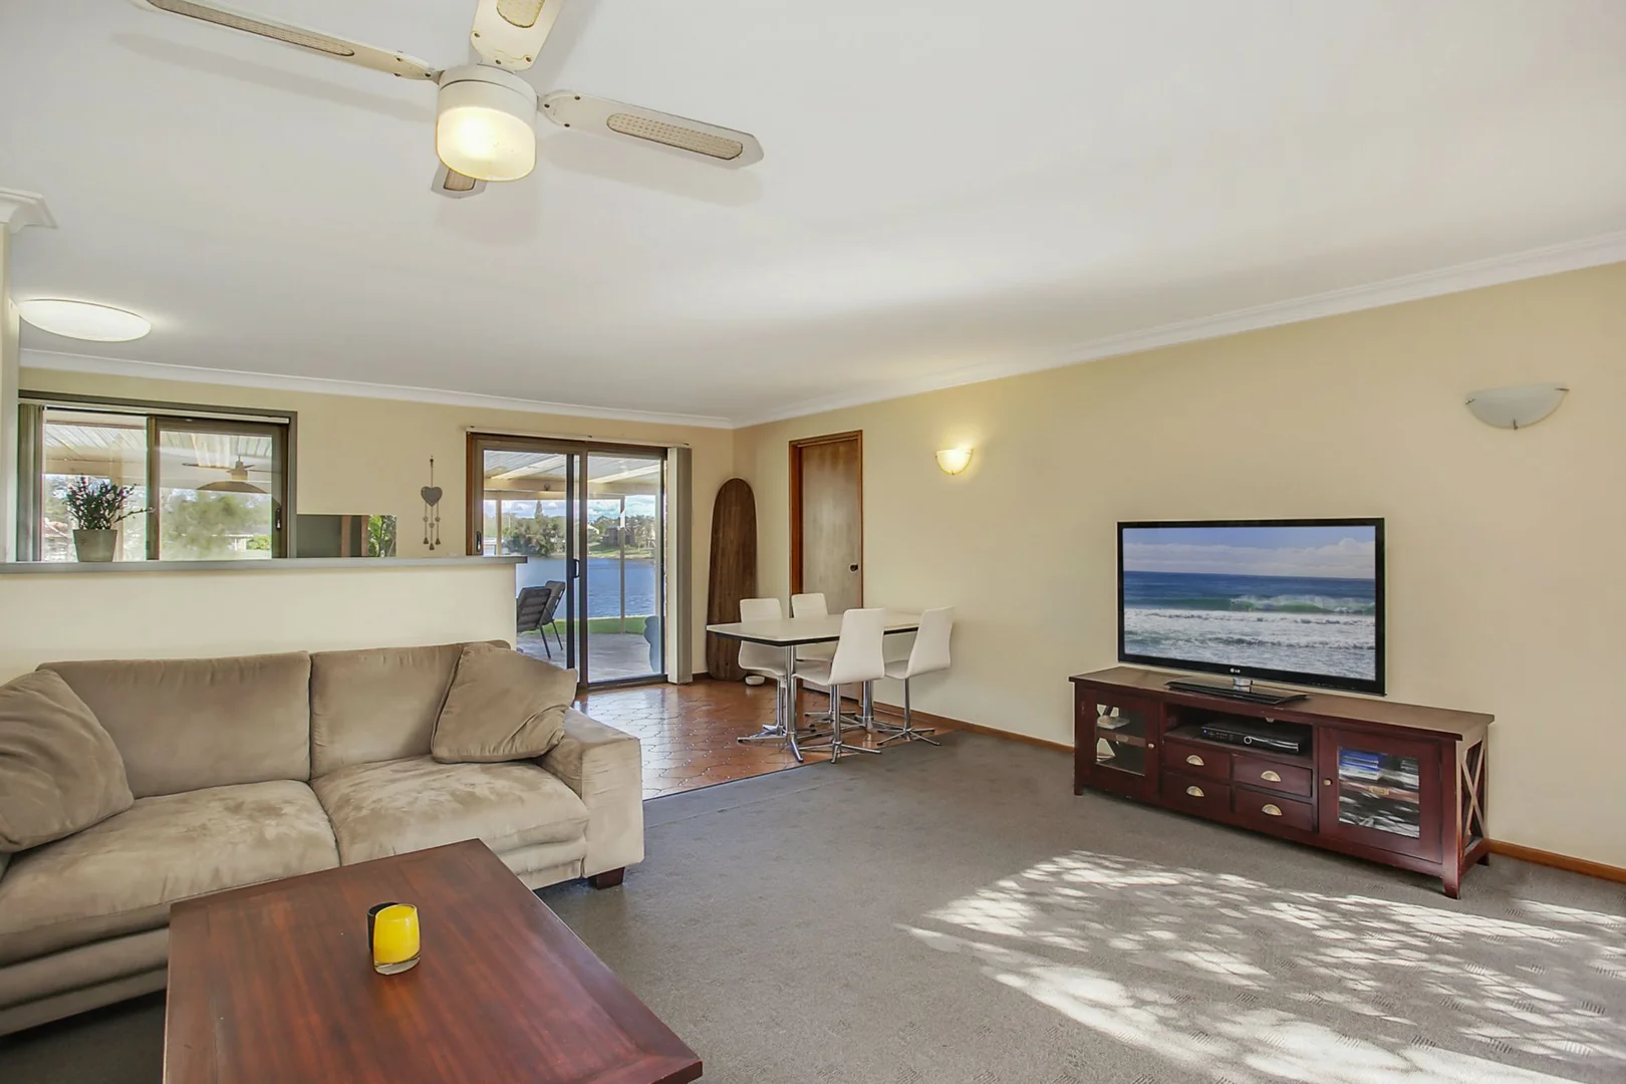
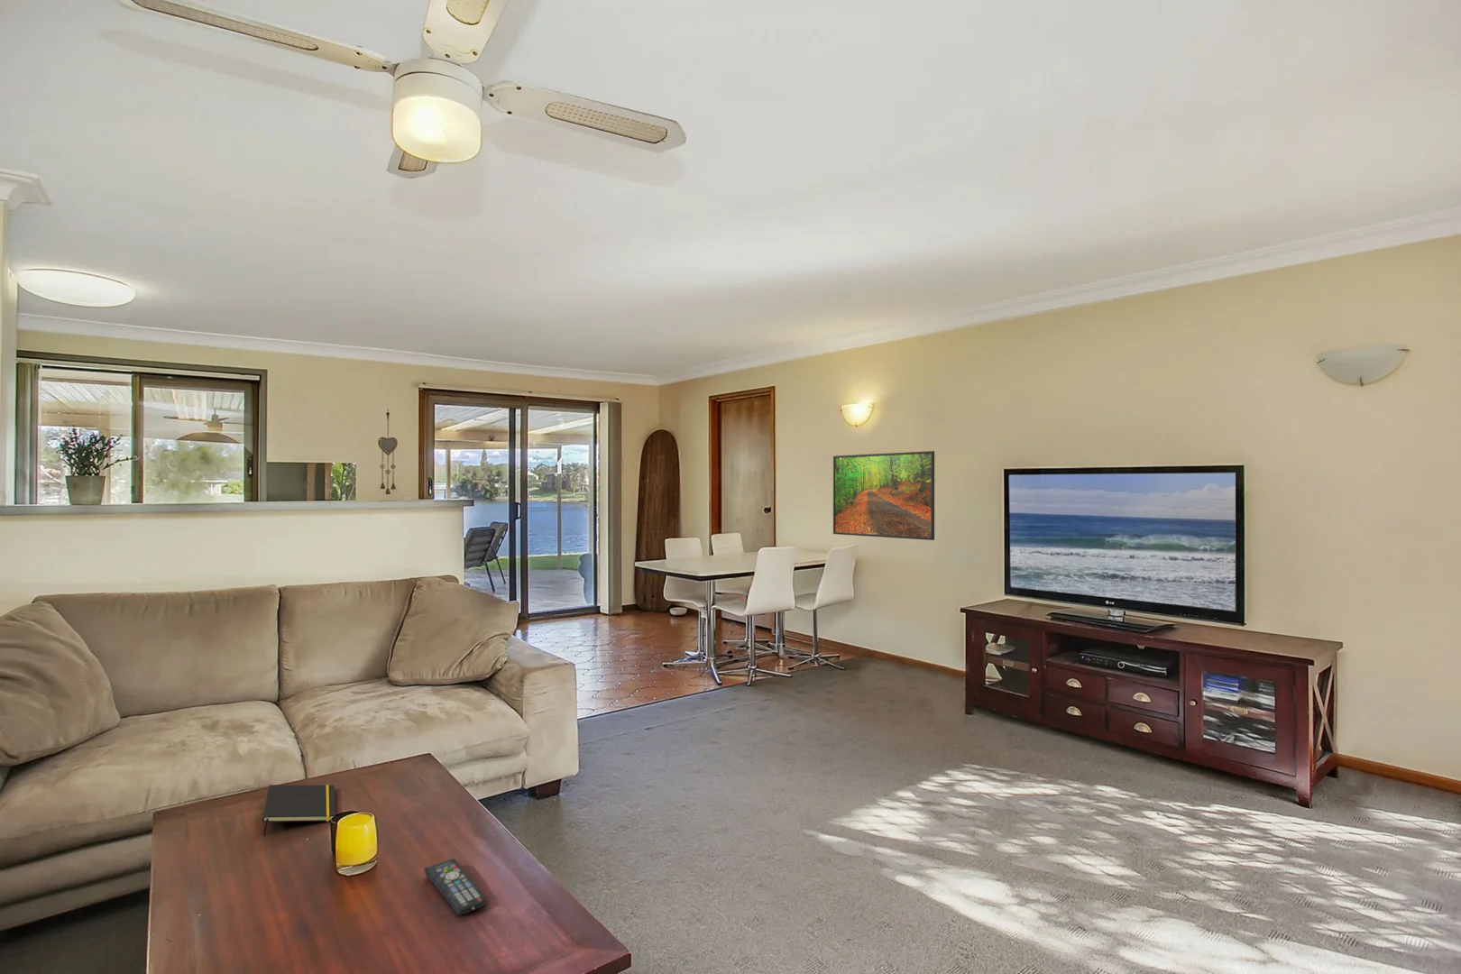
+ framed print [833,450,935,541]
+ notepad [262,784,336,837]
+ remote control [423,858,489,916]
